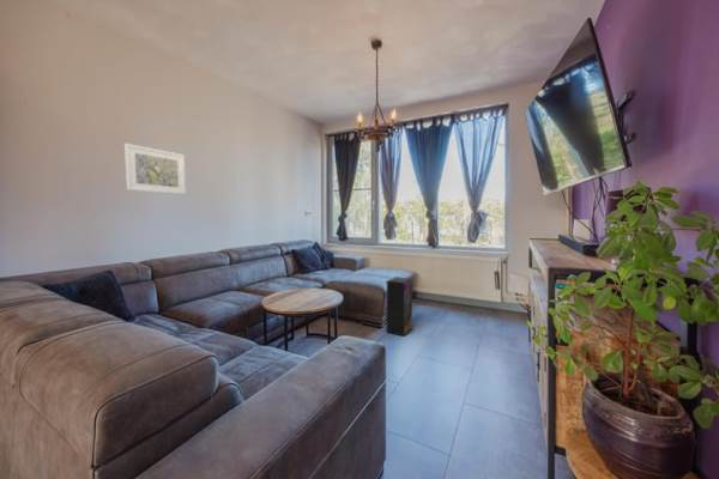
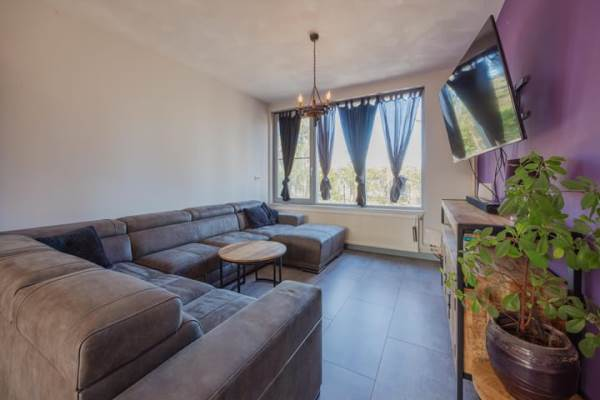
- speaker [385,275,413,338]
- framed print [123,143,187,195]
